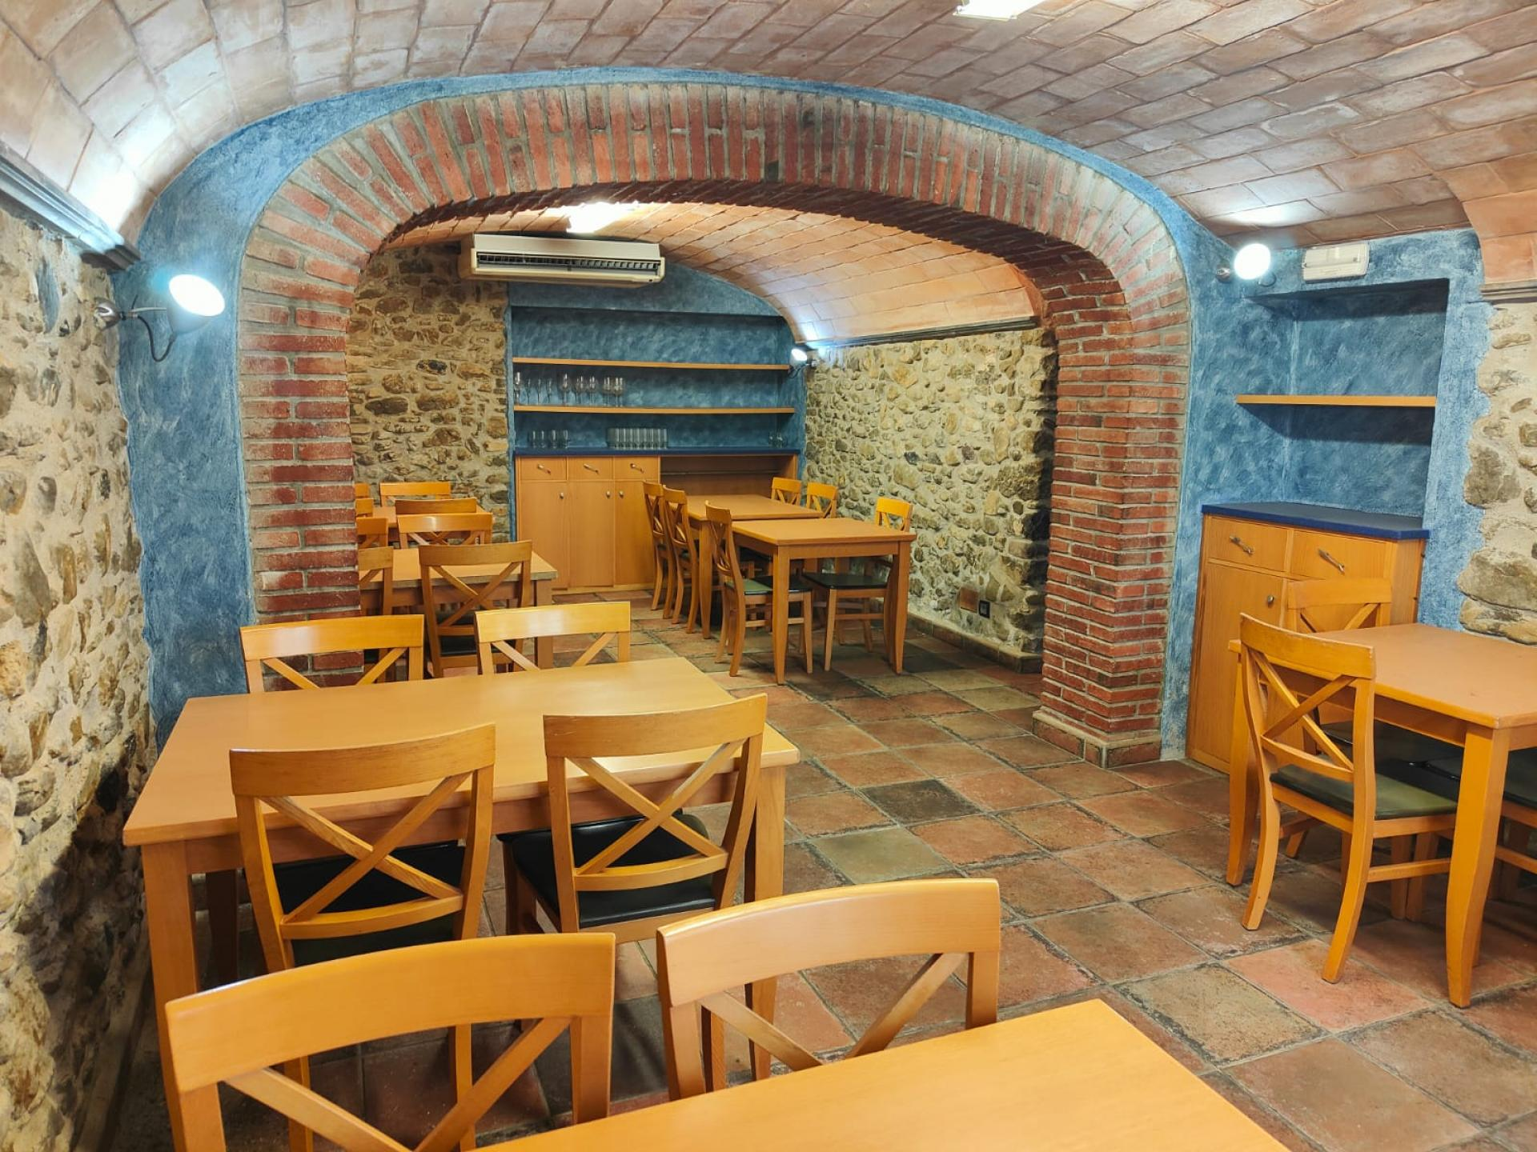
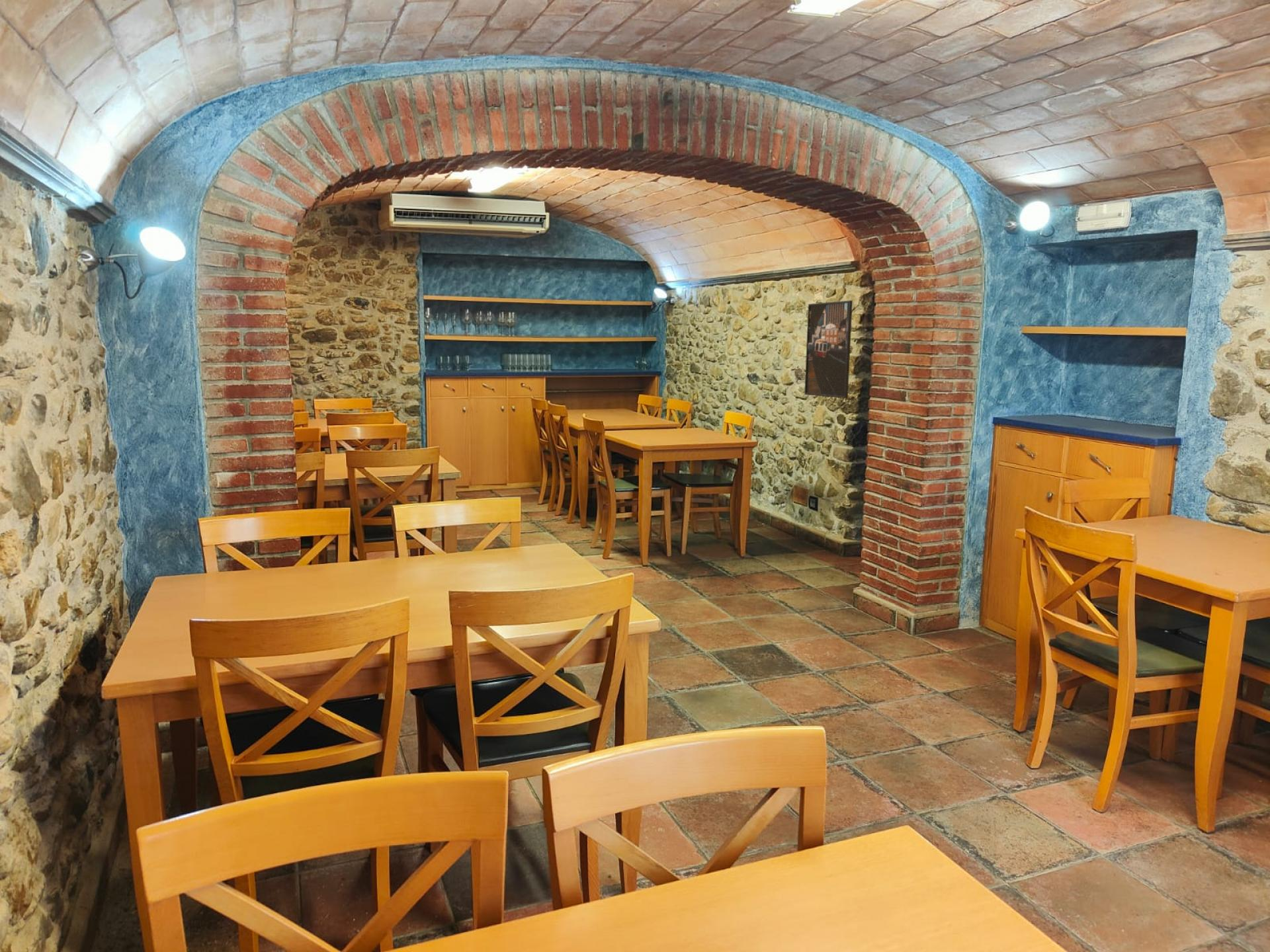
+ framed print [804,299,853,399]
